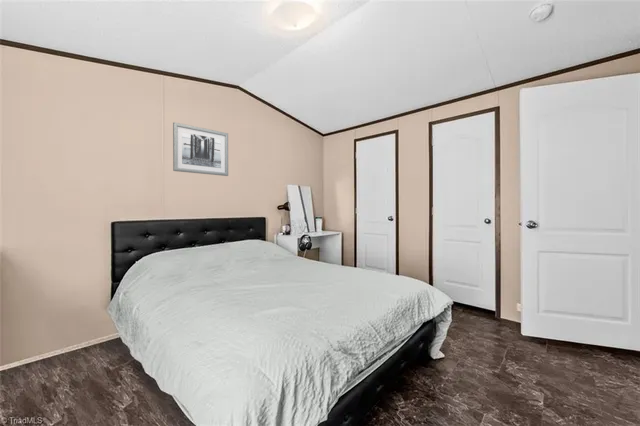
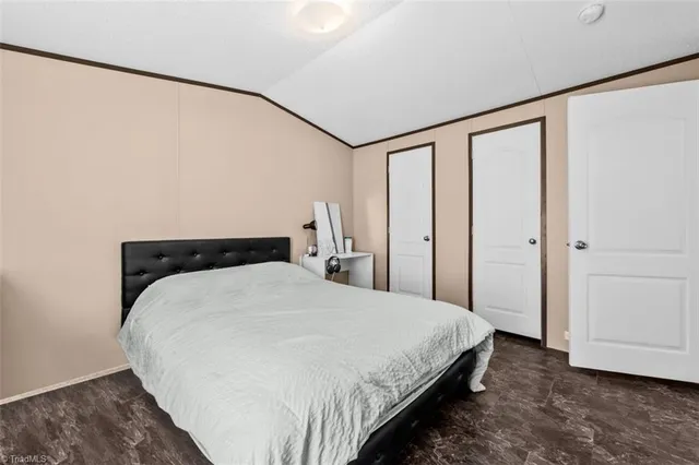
- wall art [172,121,229,177]
